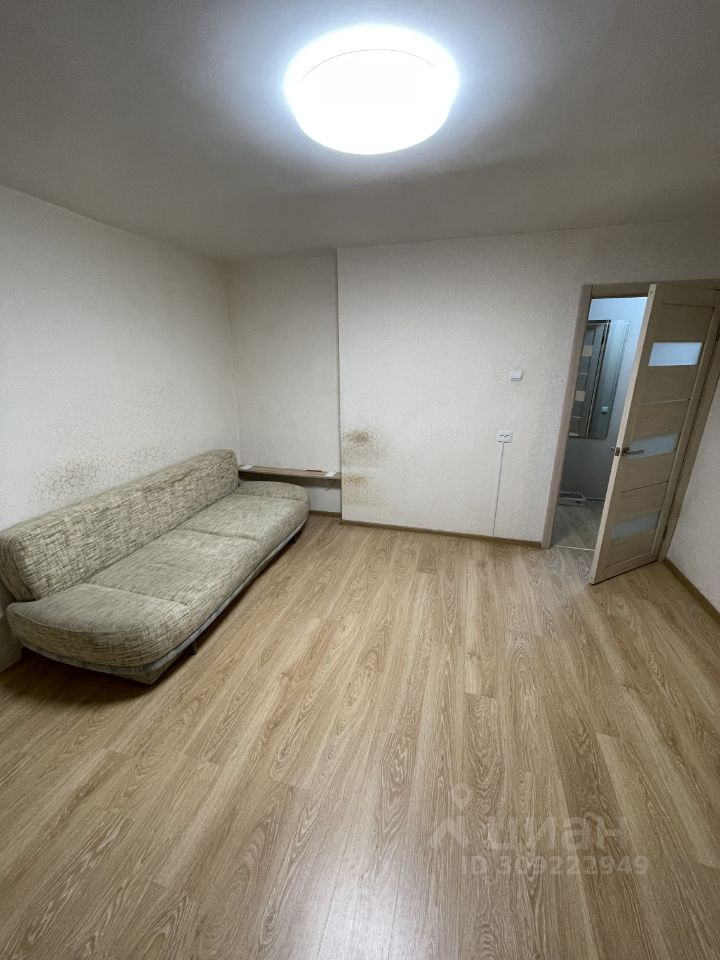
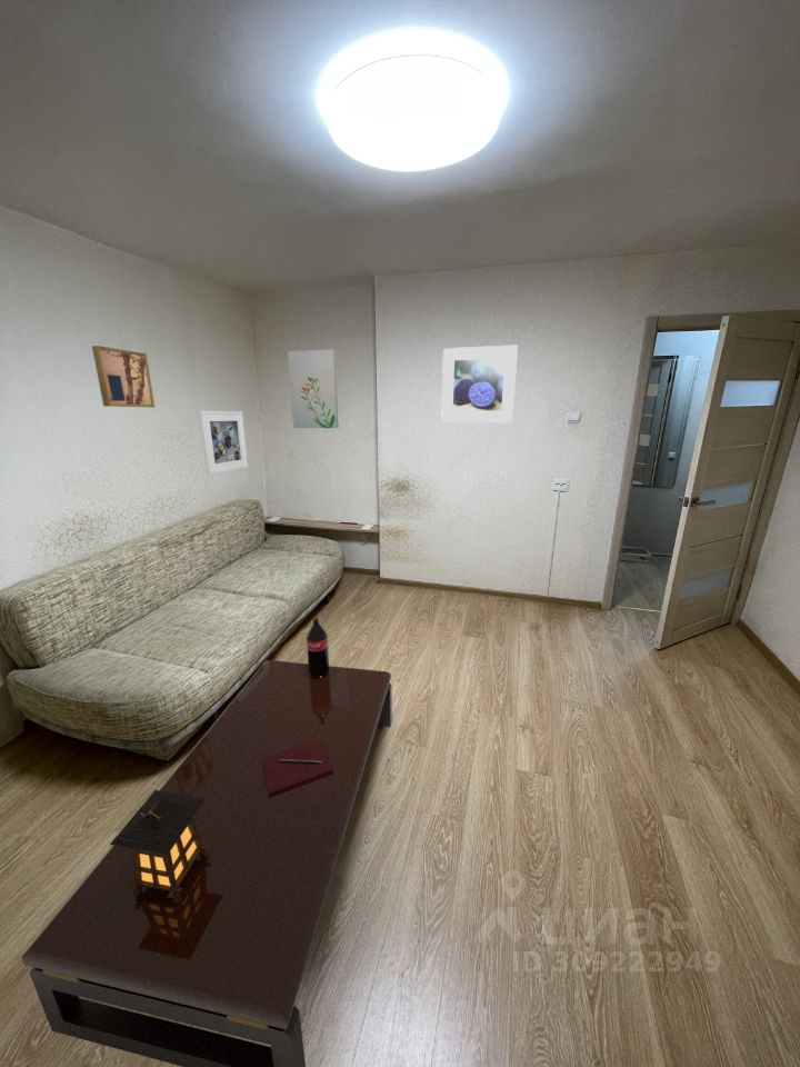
+ coffee table [20,616,393,1067]
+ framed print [198,410,249,476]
+ wall art [287,348,340,429]
+ wall art [91,345,156,408]
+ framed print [440,345,519,423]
